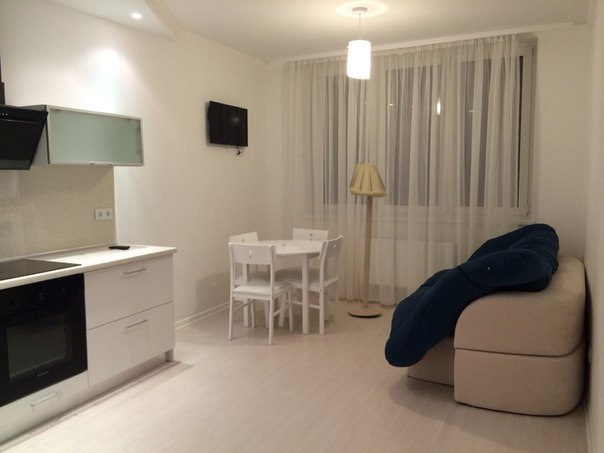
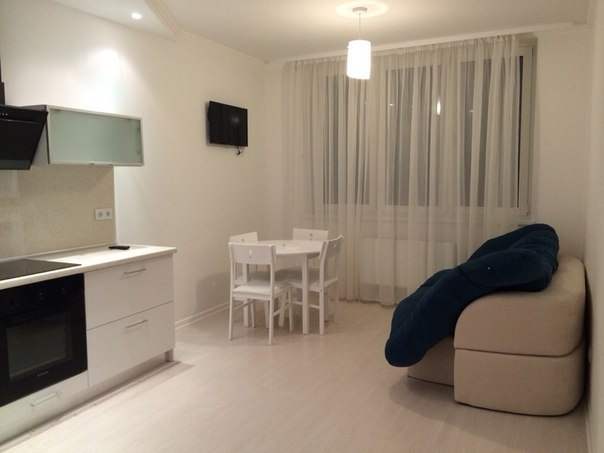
- floor lamp [347,160,387,317]
